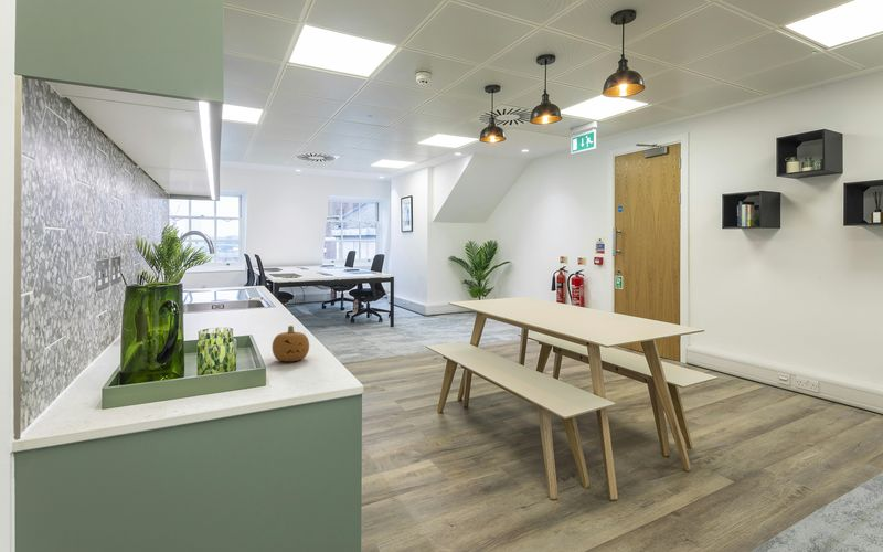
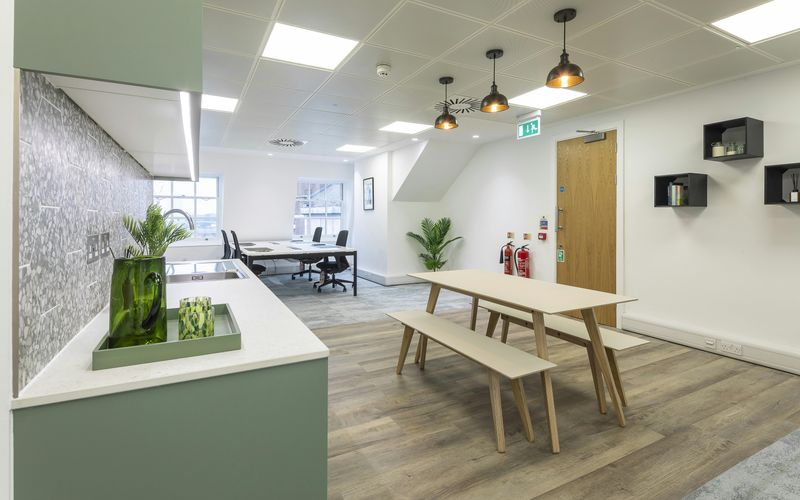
- fruit [270,325,310,362]
